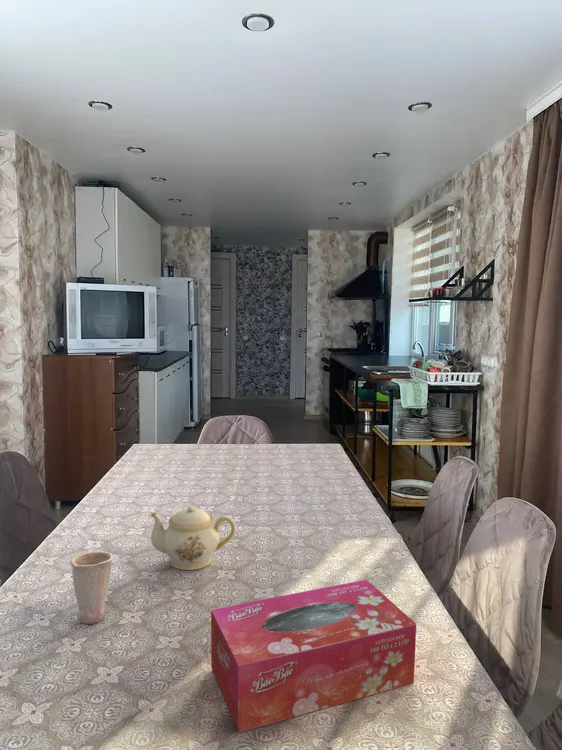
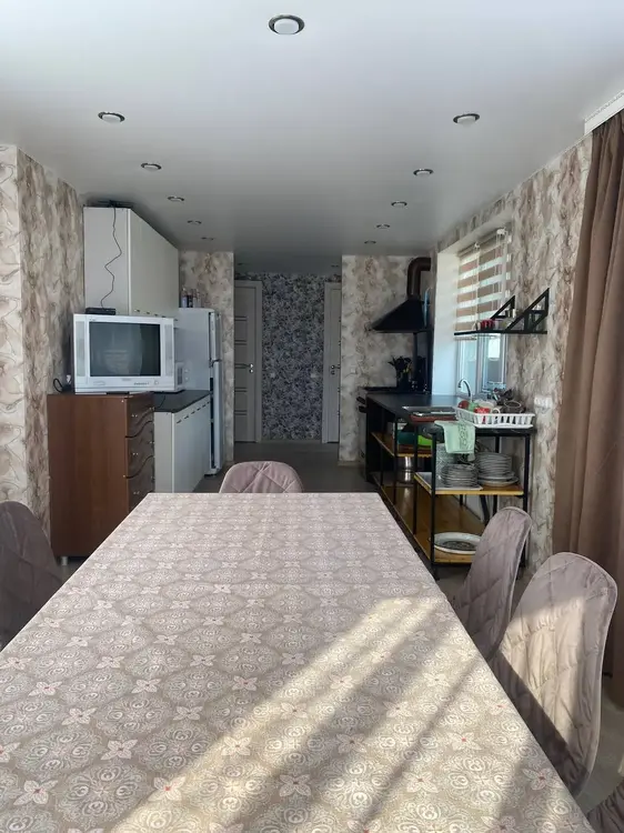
- tissue box [210,579,417,734]
- teapot [149,505,237,571]
- cup [69,550,114,625]
